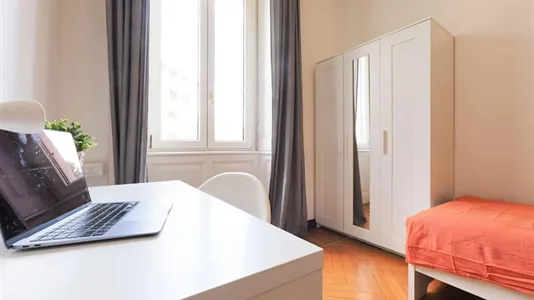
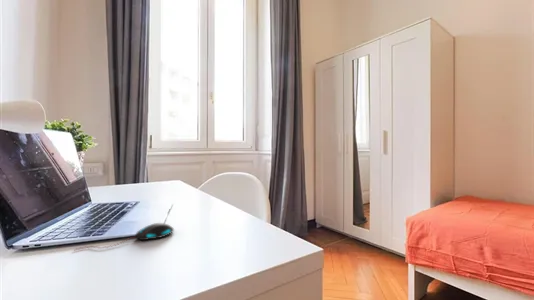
+ mouse [73,222,175,251]
